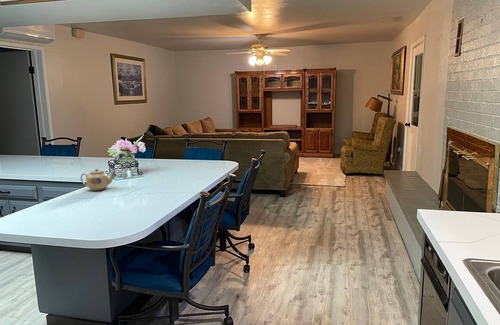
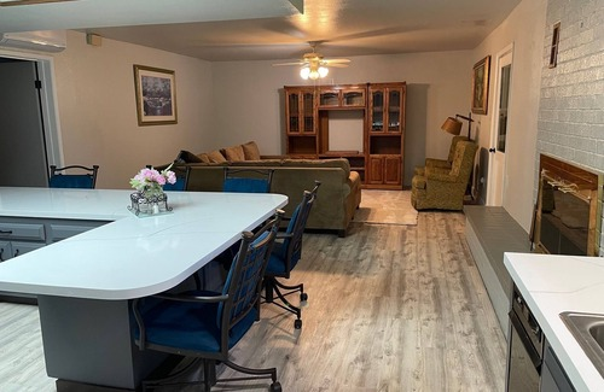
- teapot [80,168,117,192]
